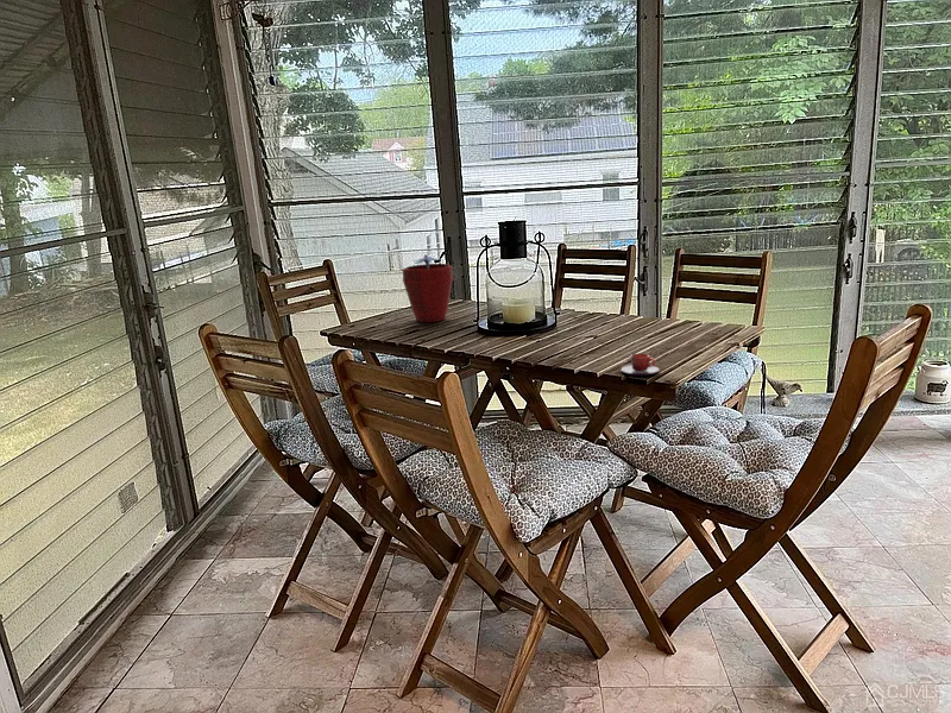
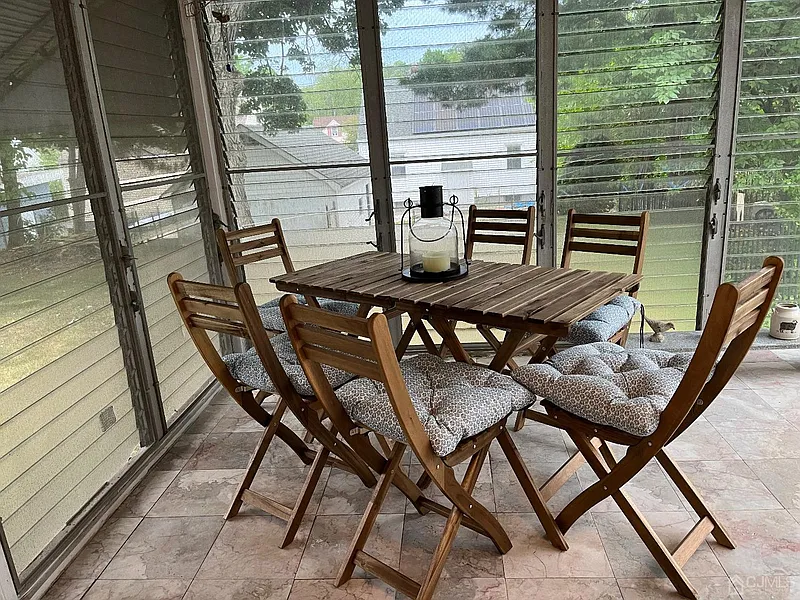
- potted flower [401,253,454,323]
- teacup [621,353,661,377]
